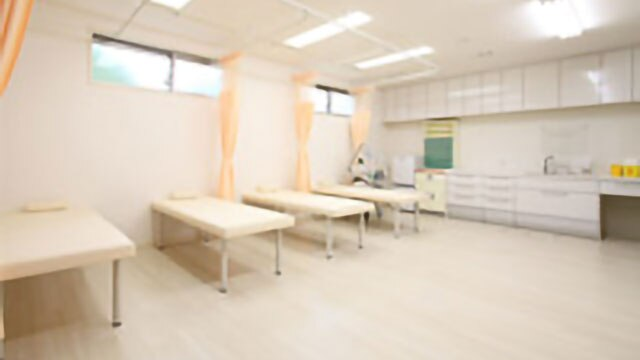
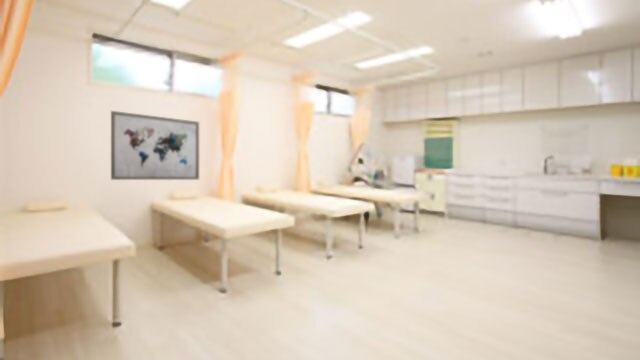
+ wall art [110,110,200,181]
